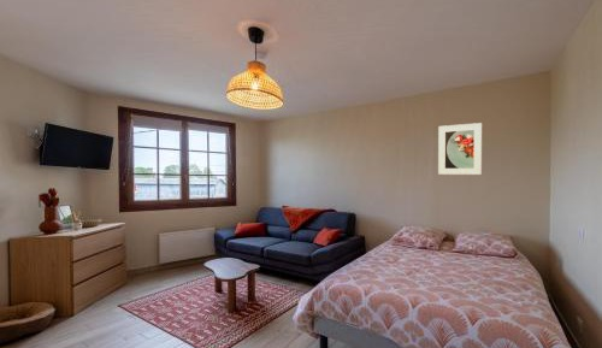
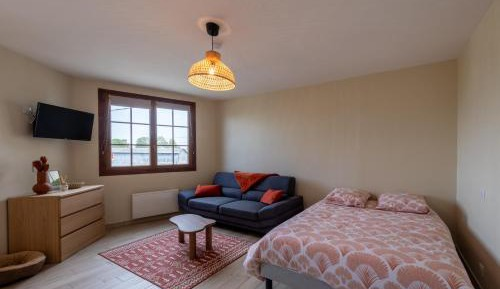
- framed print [437,122,483,176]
